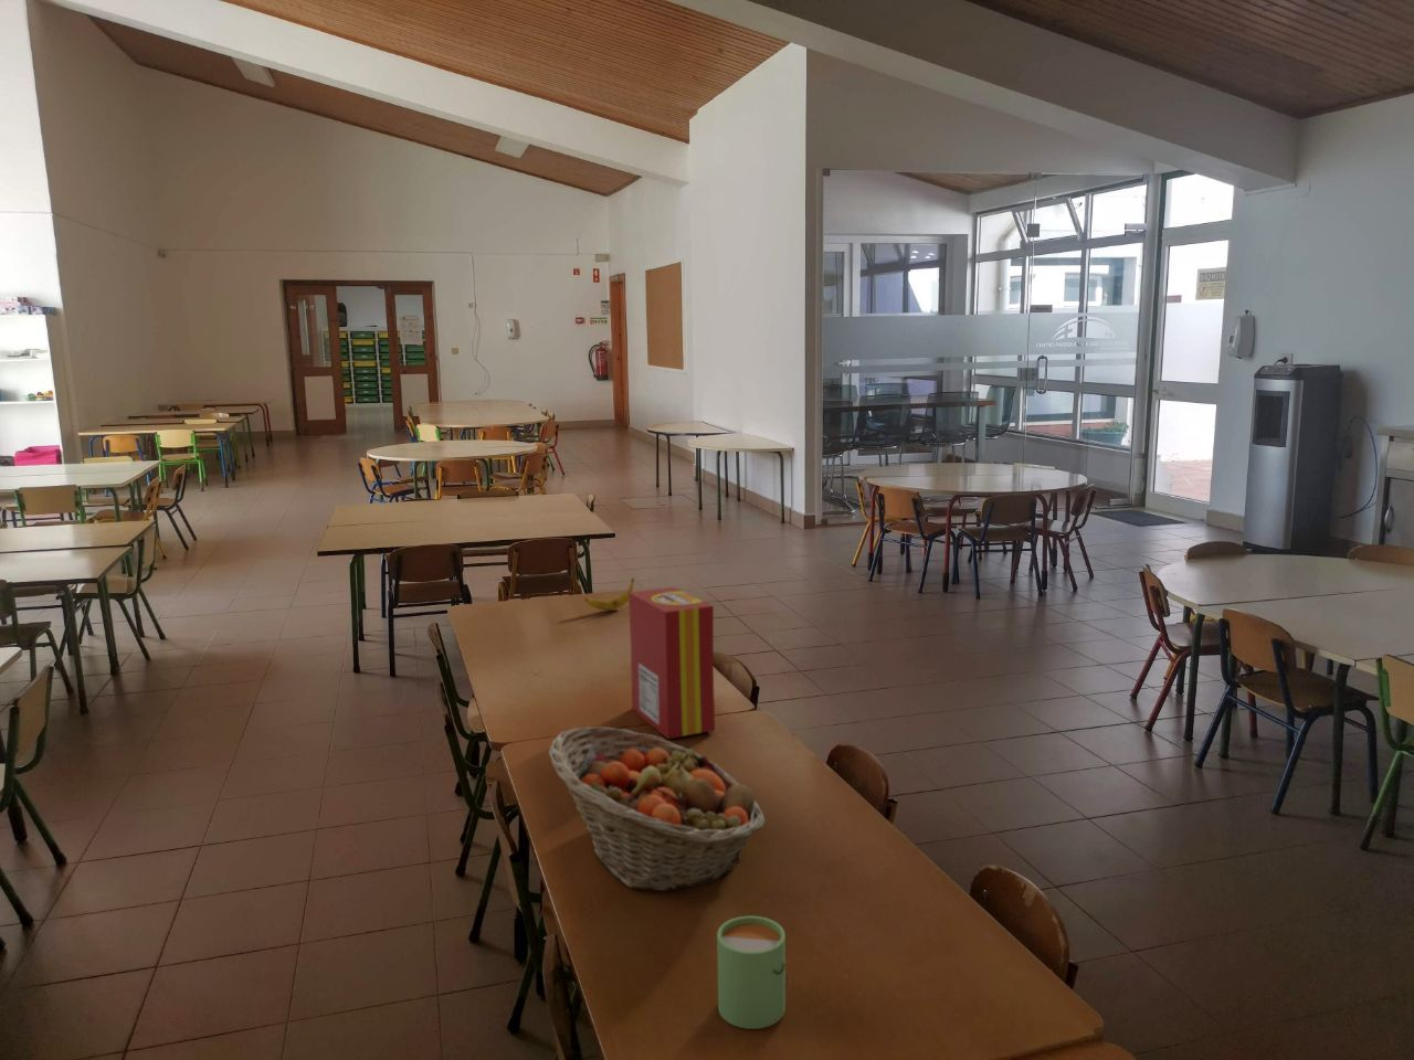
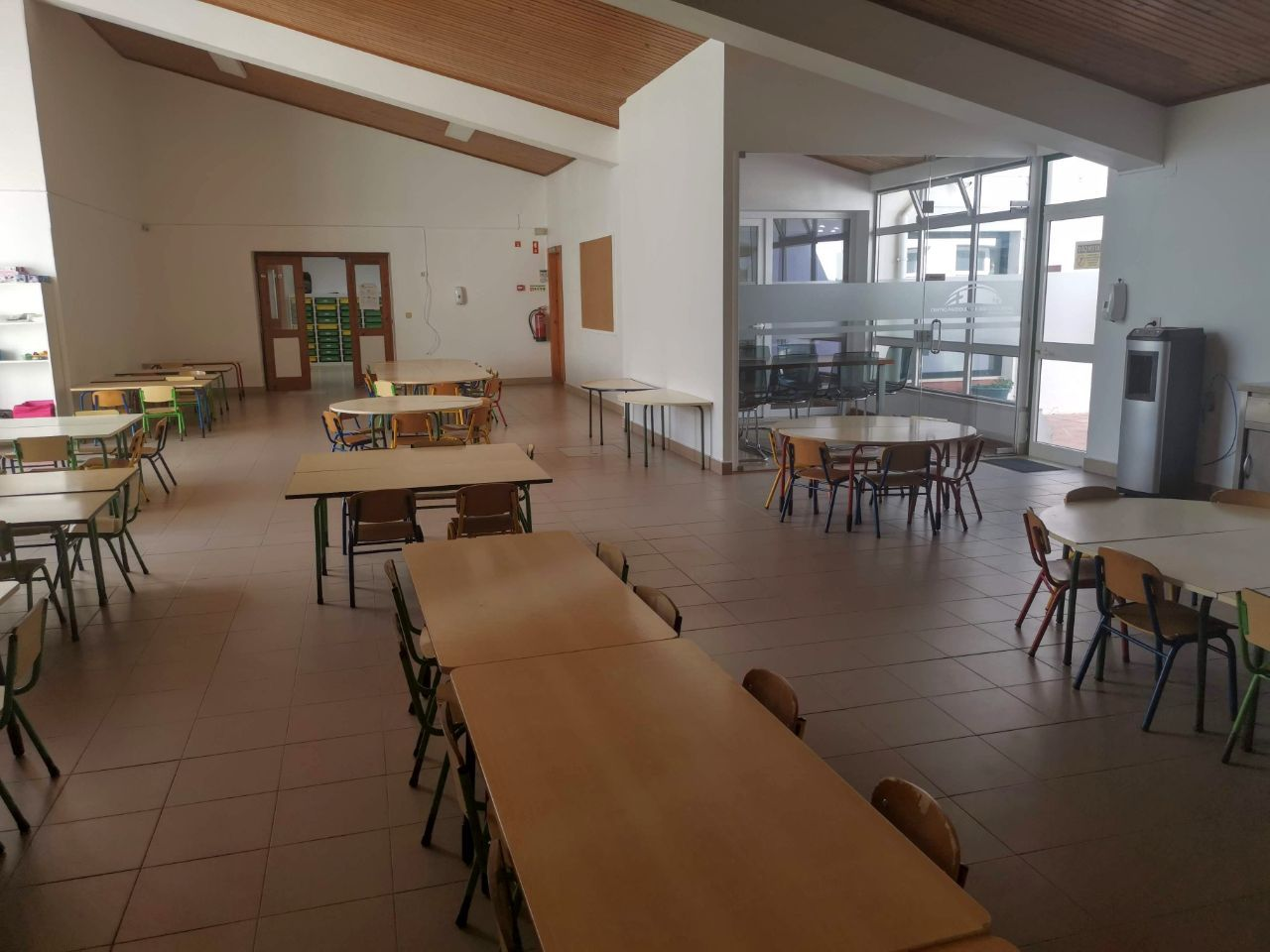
- mug [716,915,788,1030]
- fruit basket [547,726,767,892]
- cereal box [628,587,716,739]
- banana [585,578,636,611]
